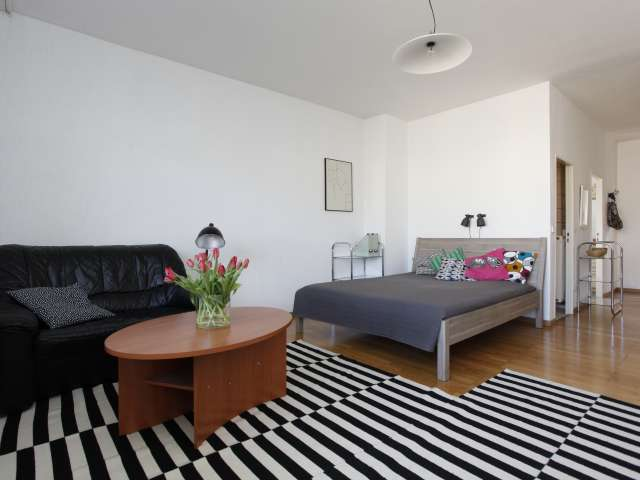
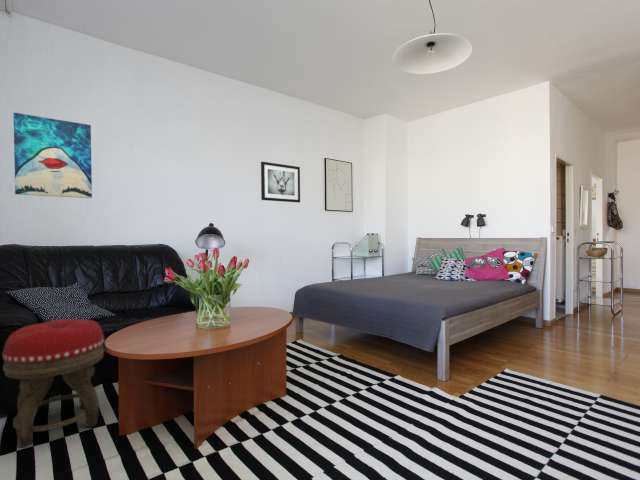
+ wall art [260,161,301,203]
+ wall art [13,112,93,199]
+ footstool [2,318,105,449]
